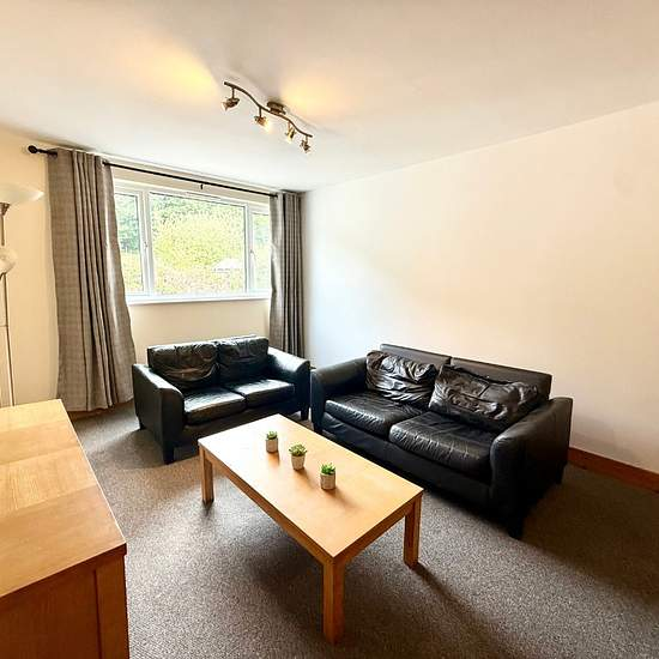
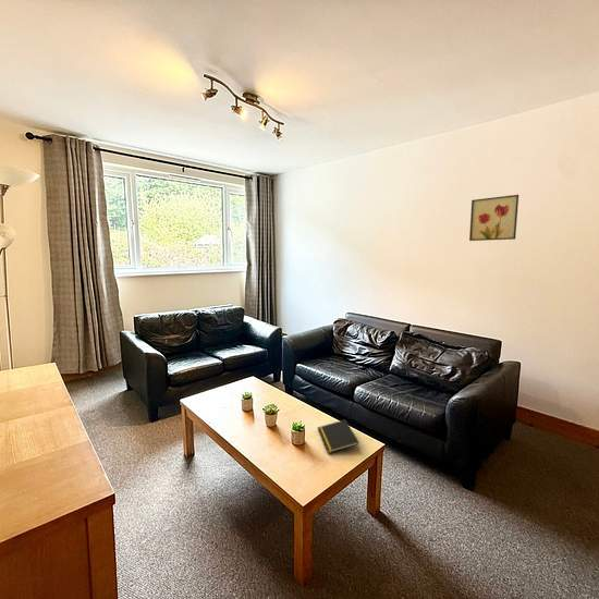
+ wall art [468,194,519,242]
+ notepad [316,419,360,454]
